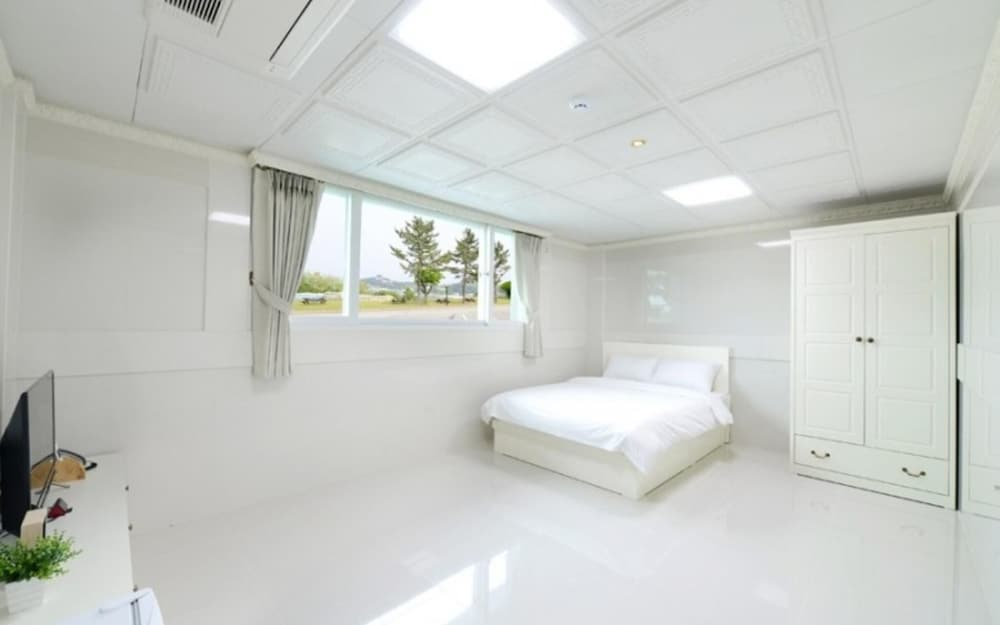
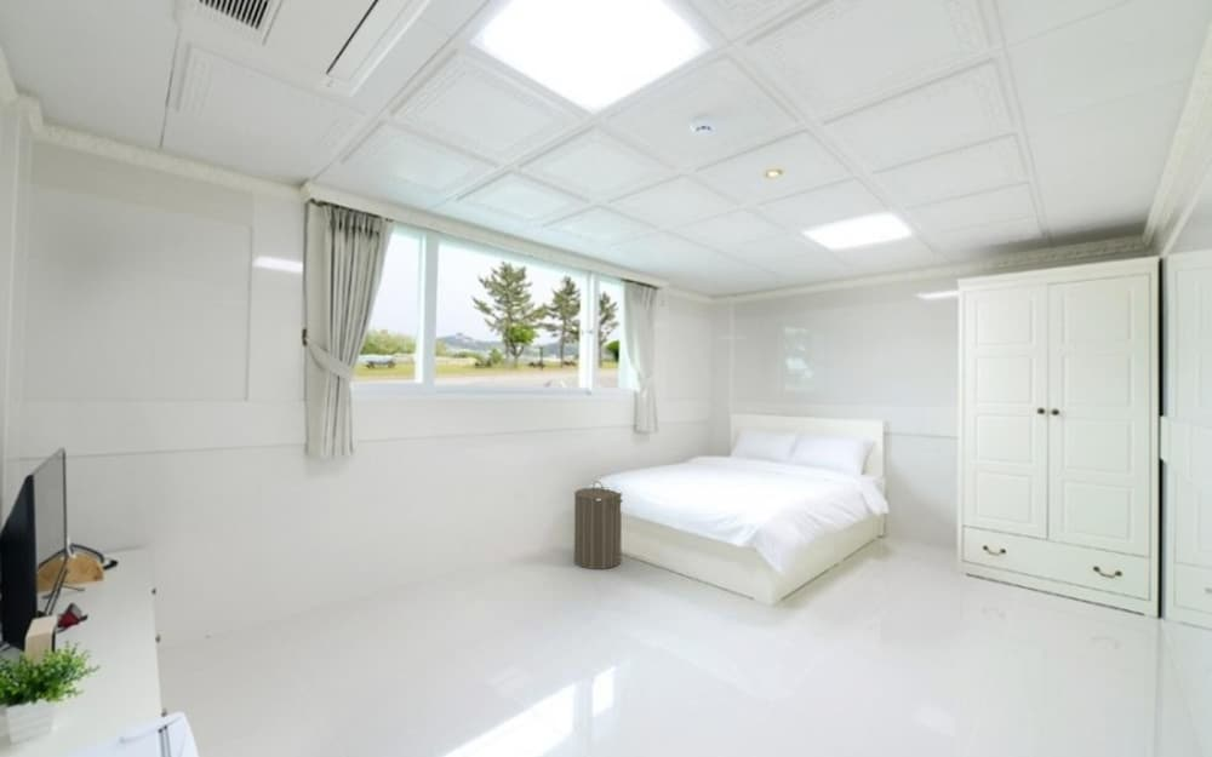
+ laundry hamper [573,480,624,570]
